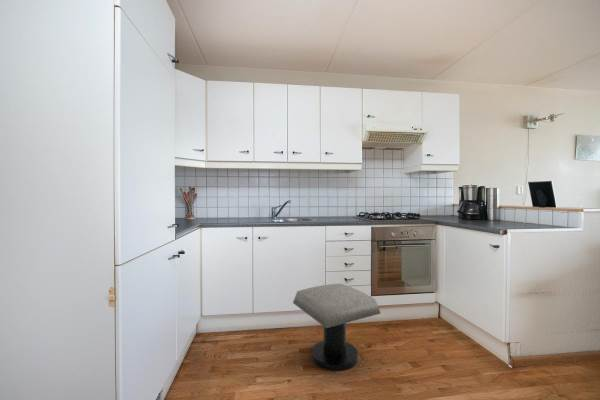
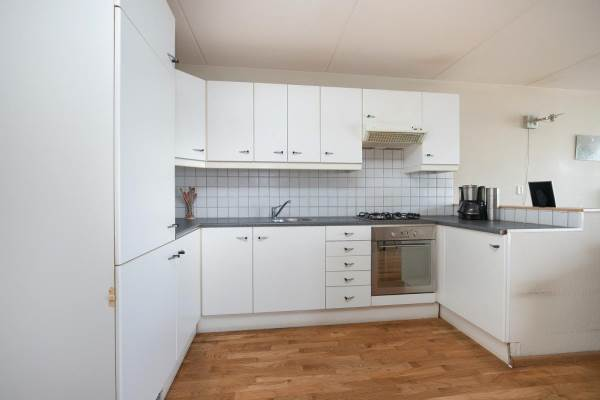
- stool [292,282,382,372]
